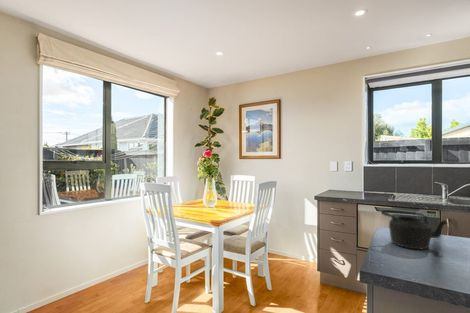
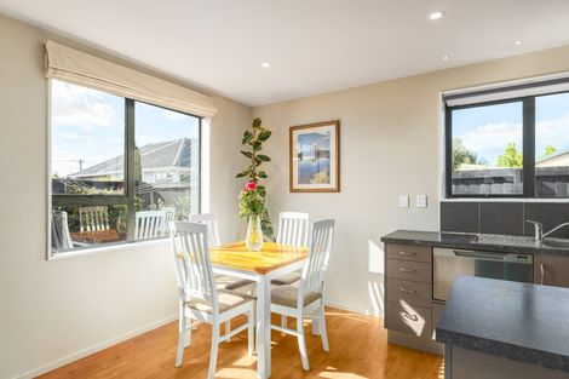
- teapot [380,209,449,250]
